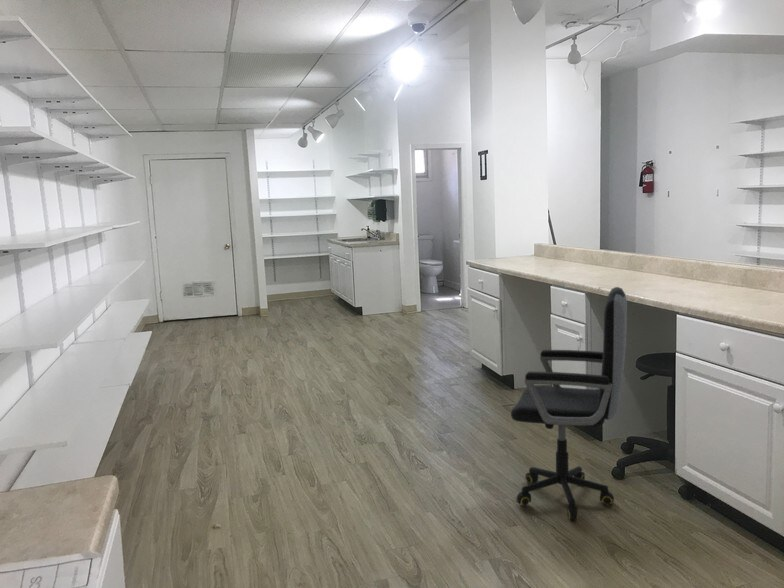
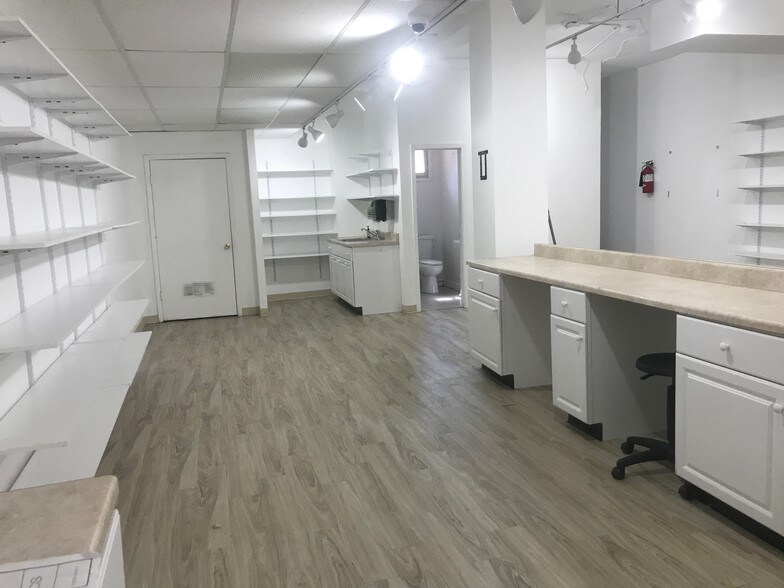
- office chair [510,286,628,520]
